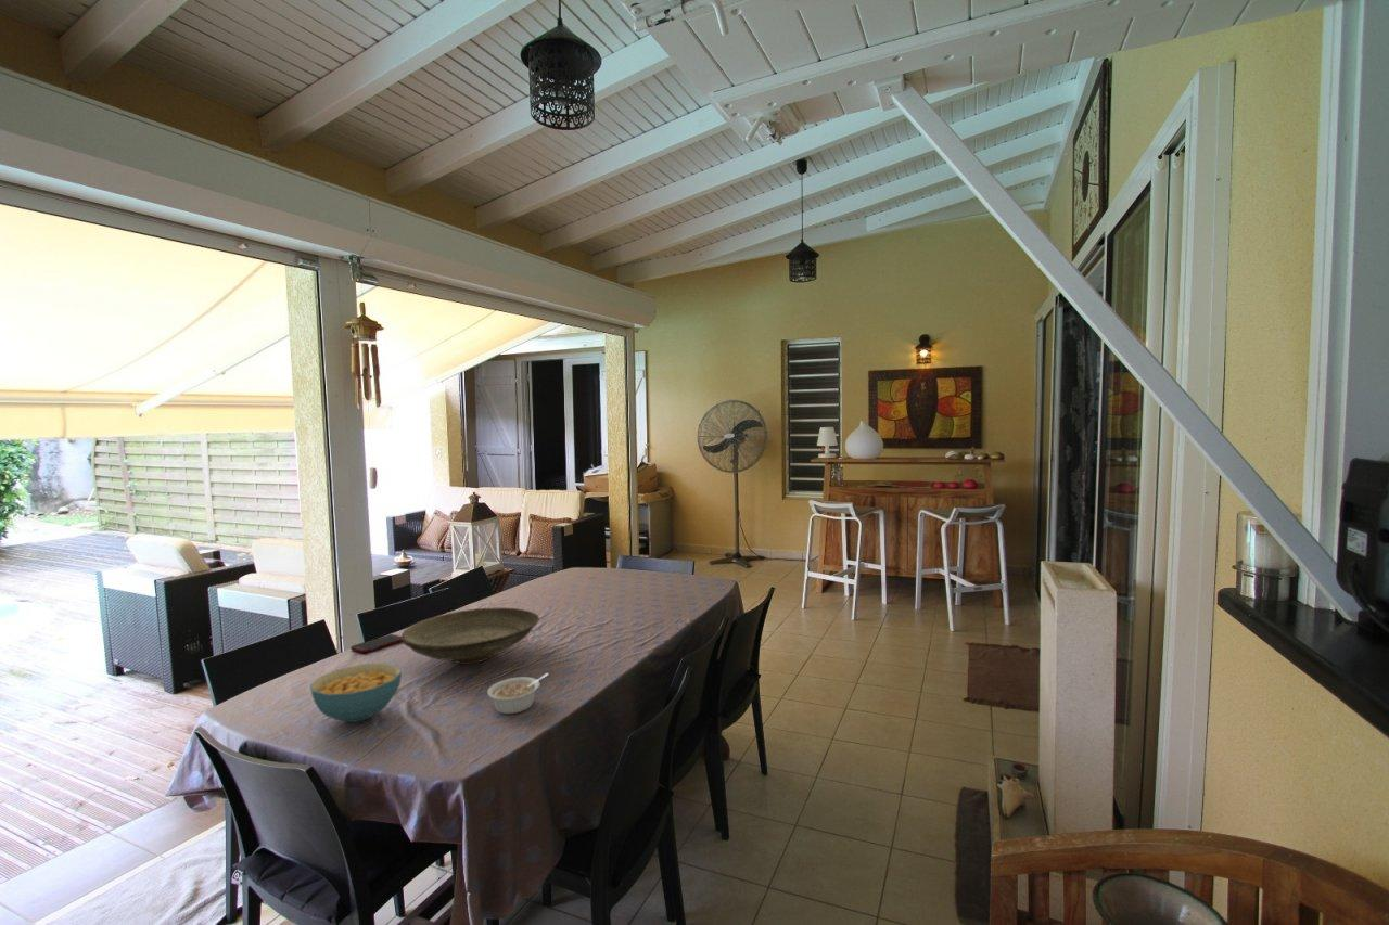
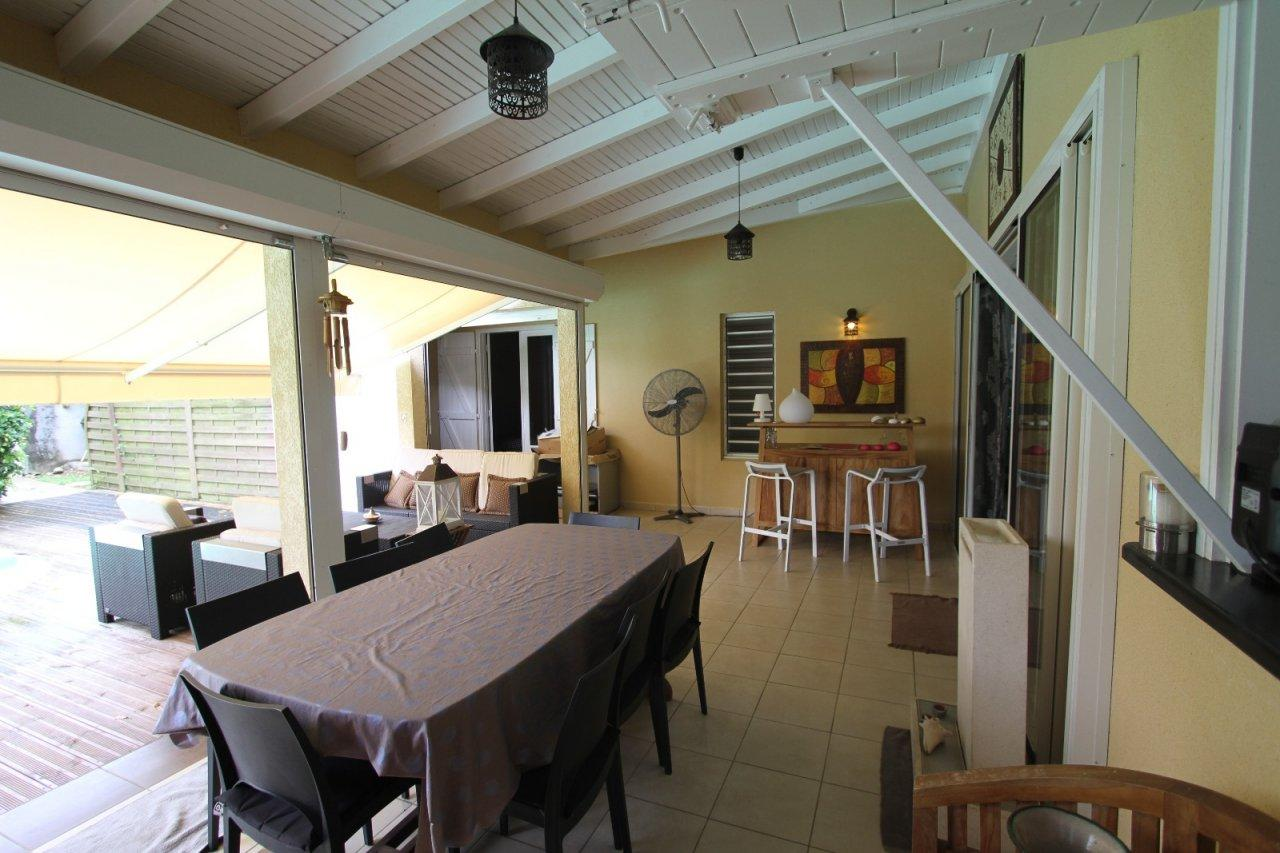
- decorative bowl [400,607,540,665]
- cereal bowl [308,663,403,723]
- legume [486,672,549,715]
- cell phone [349,633,402,654]
